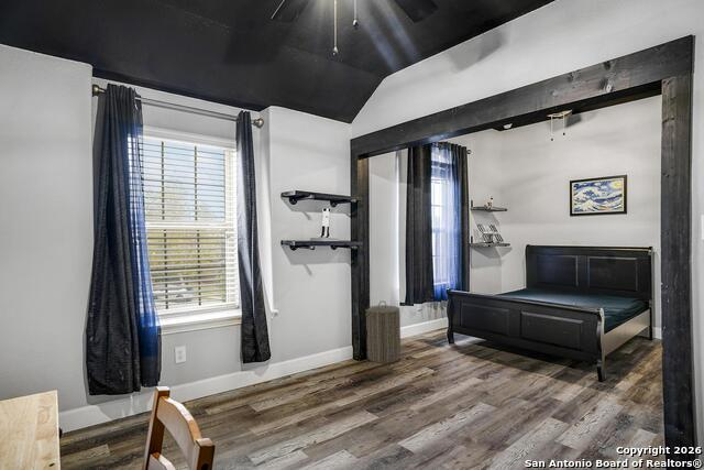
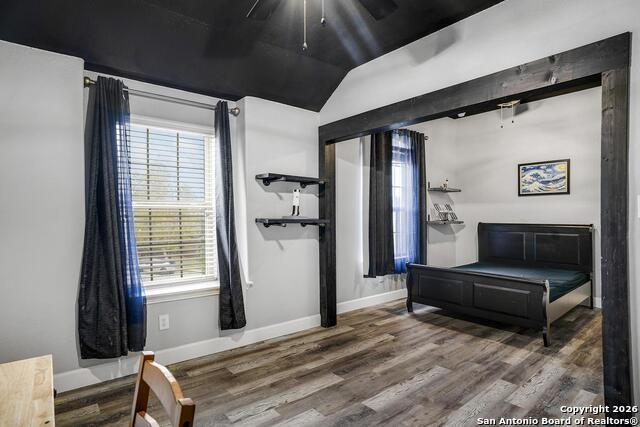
- laundry hamper [364,299,402,364]
